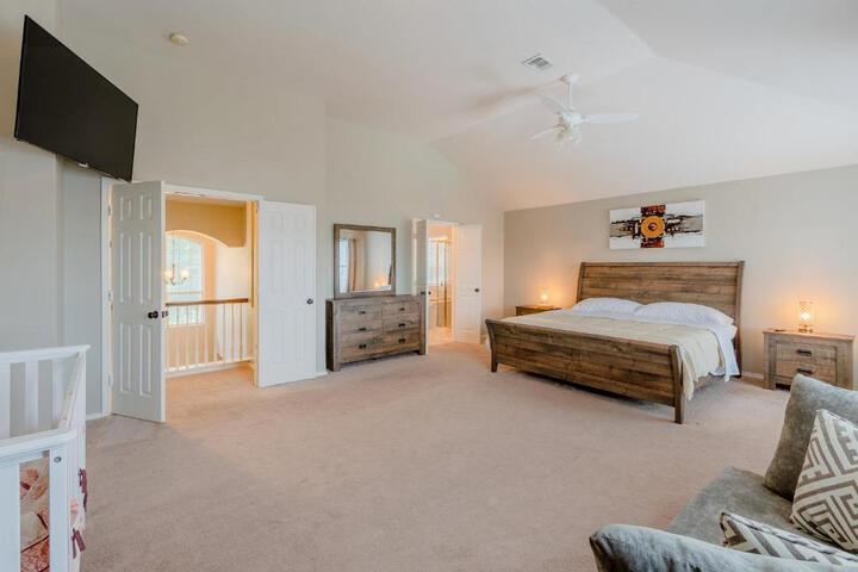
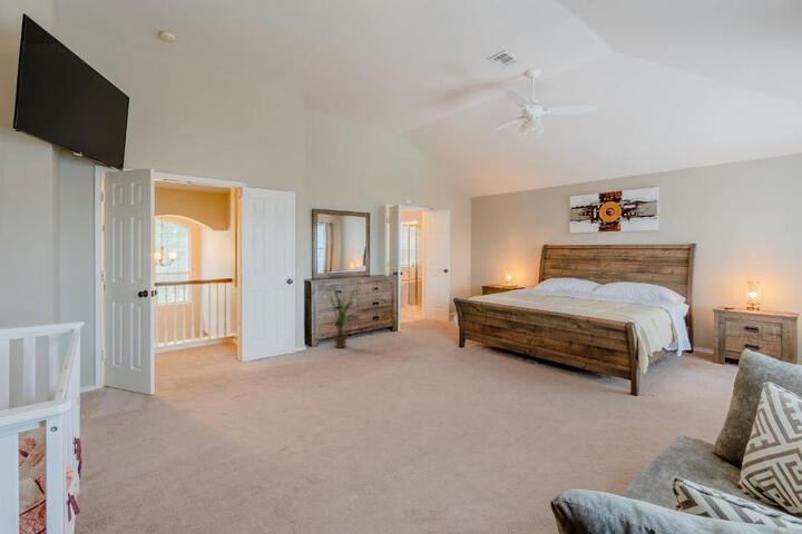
+ house plant [325,284,360,349]
